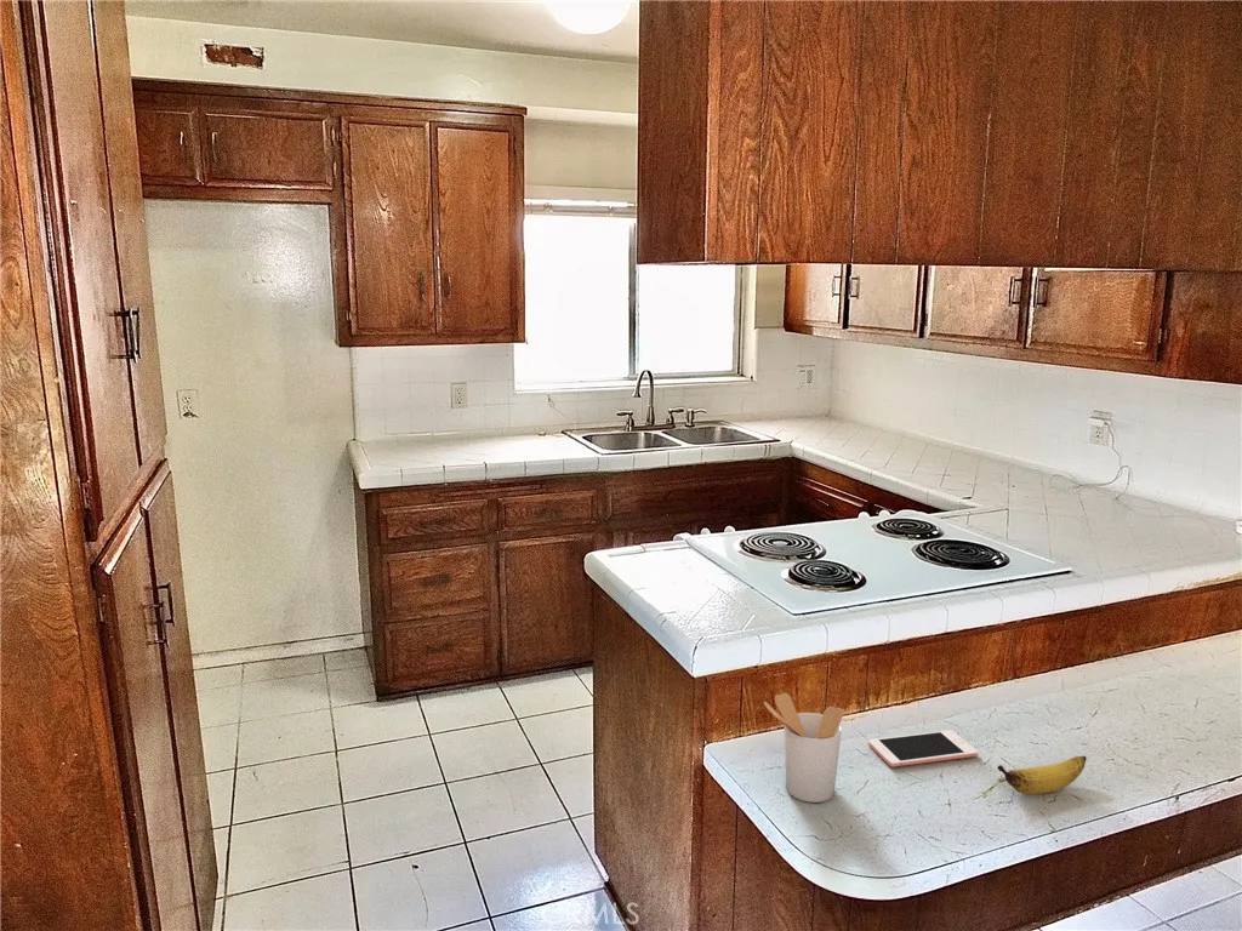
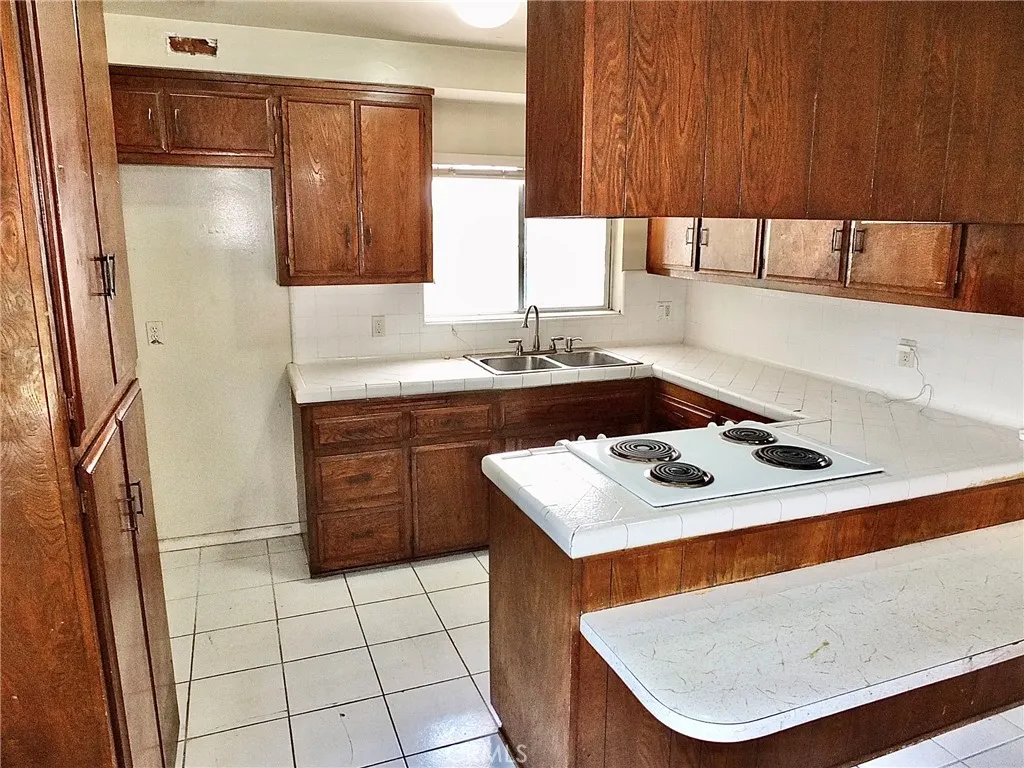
- cell phone [867,729,979,769]
- banana [997,754,1088,796]
- utensil holder [763,692,845,804]
